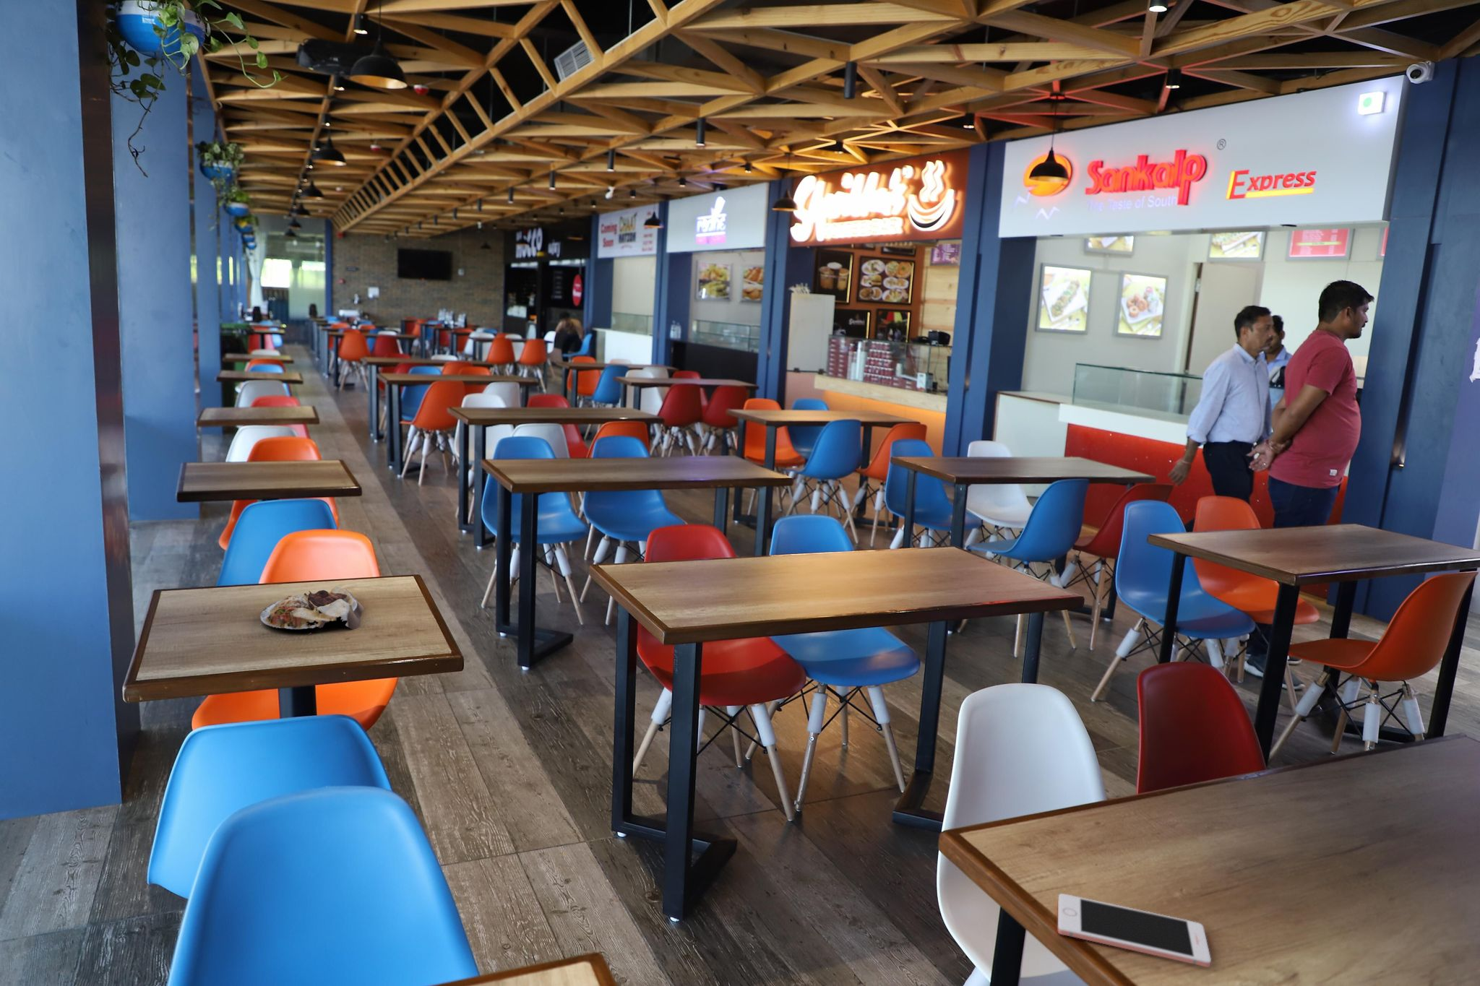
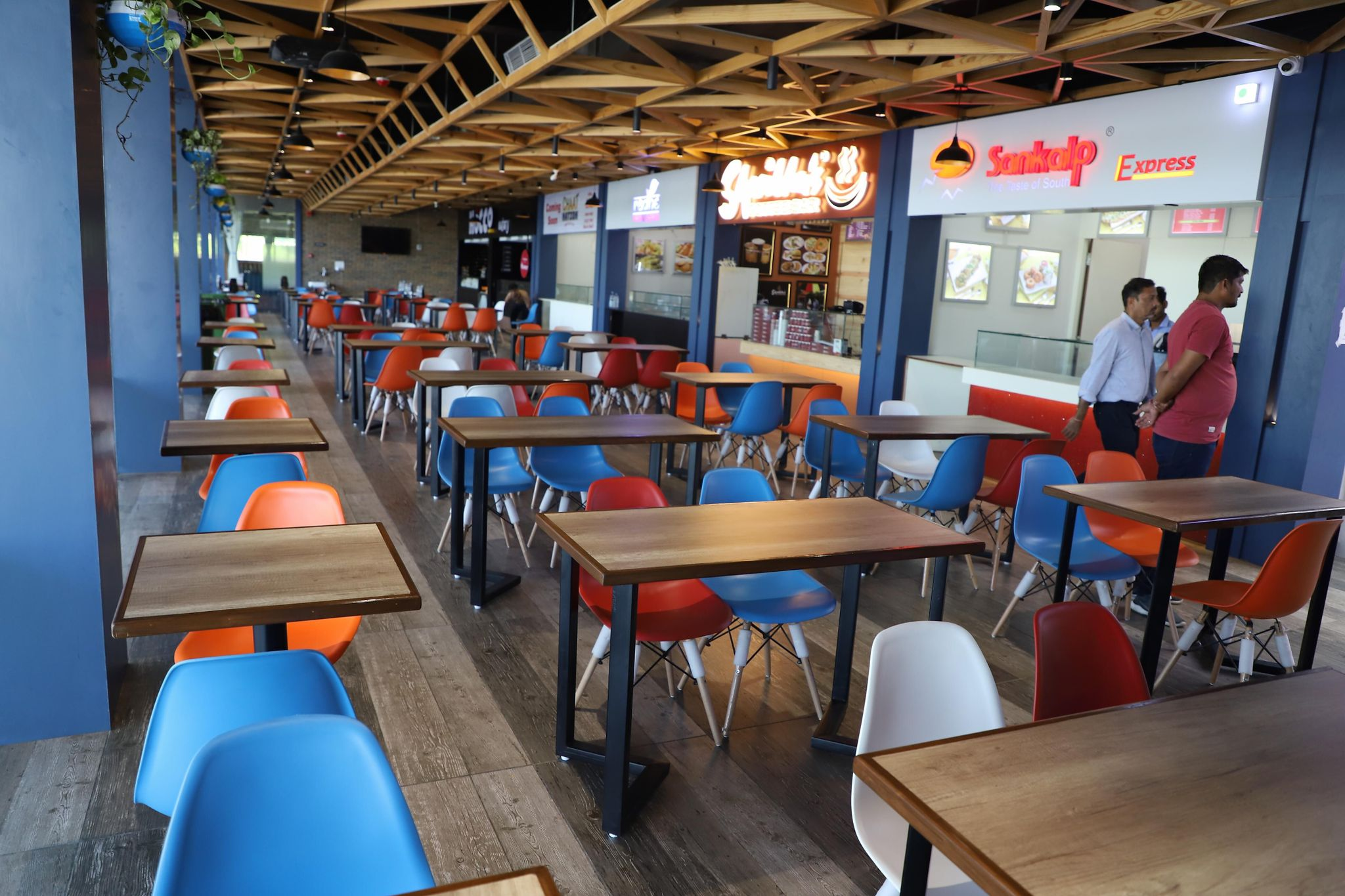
- food plate [260,585,365,636]
- cell phone [1057,892,1212,968]
